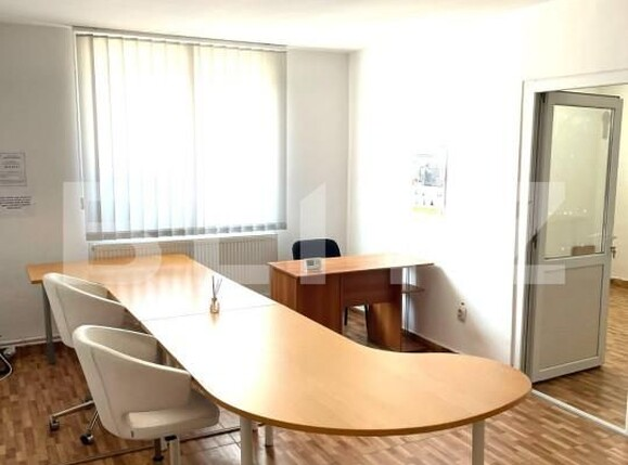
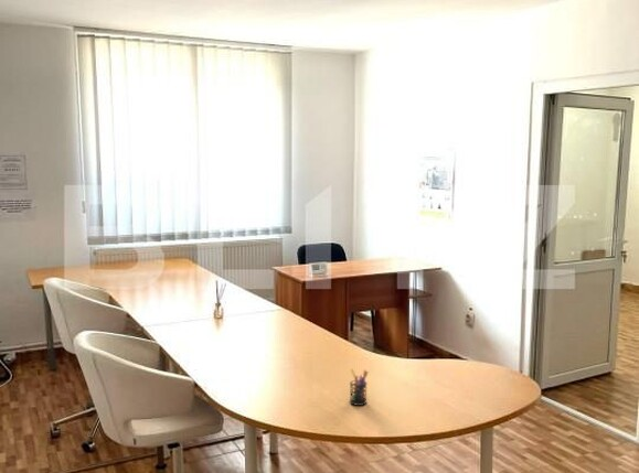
+ pen holder [349,368,370,407]
